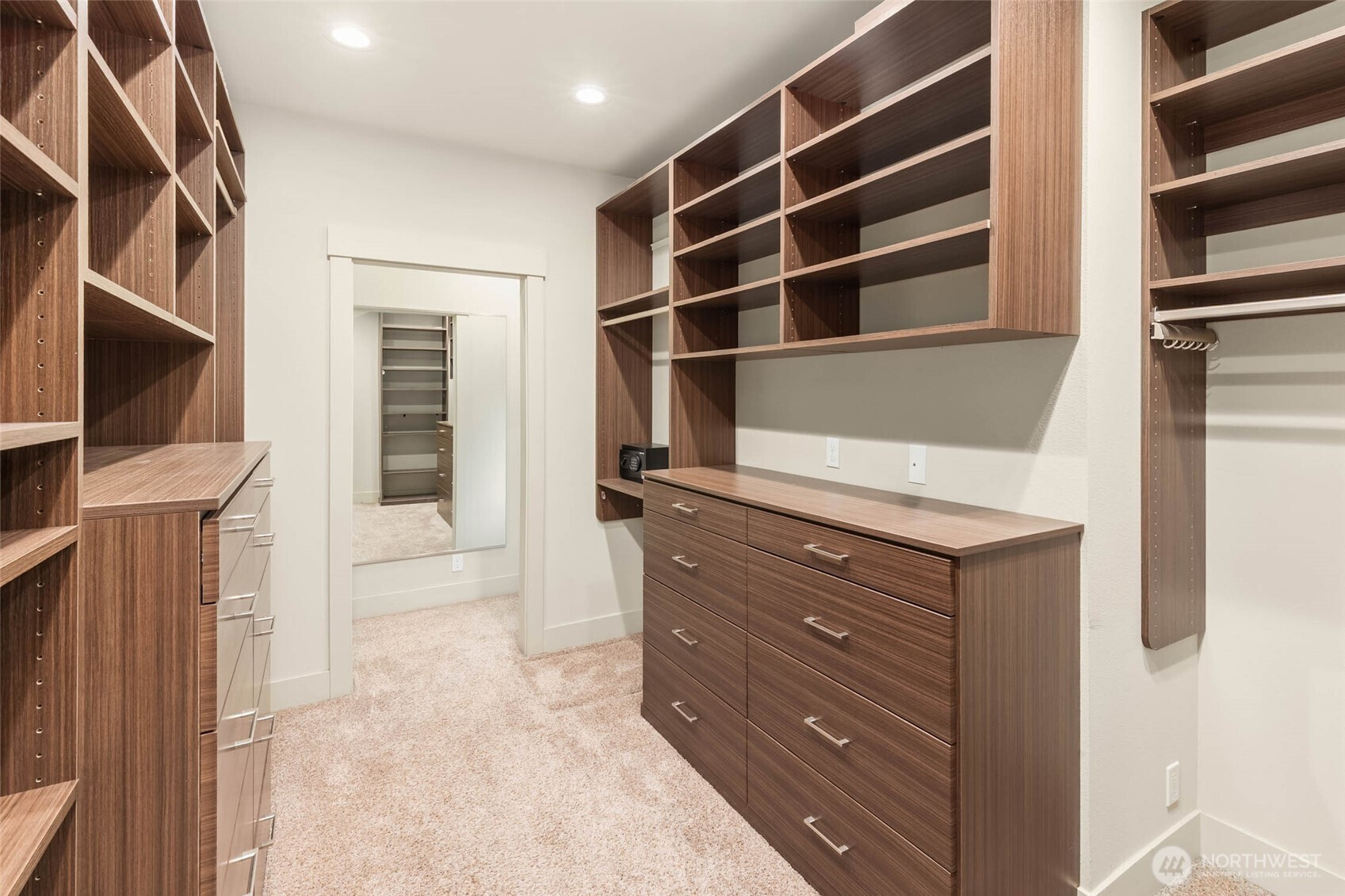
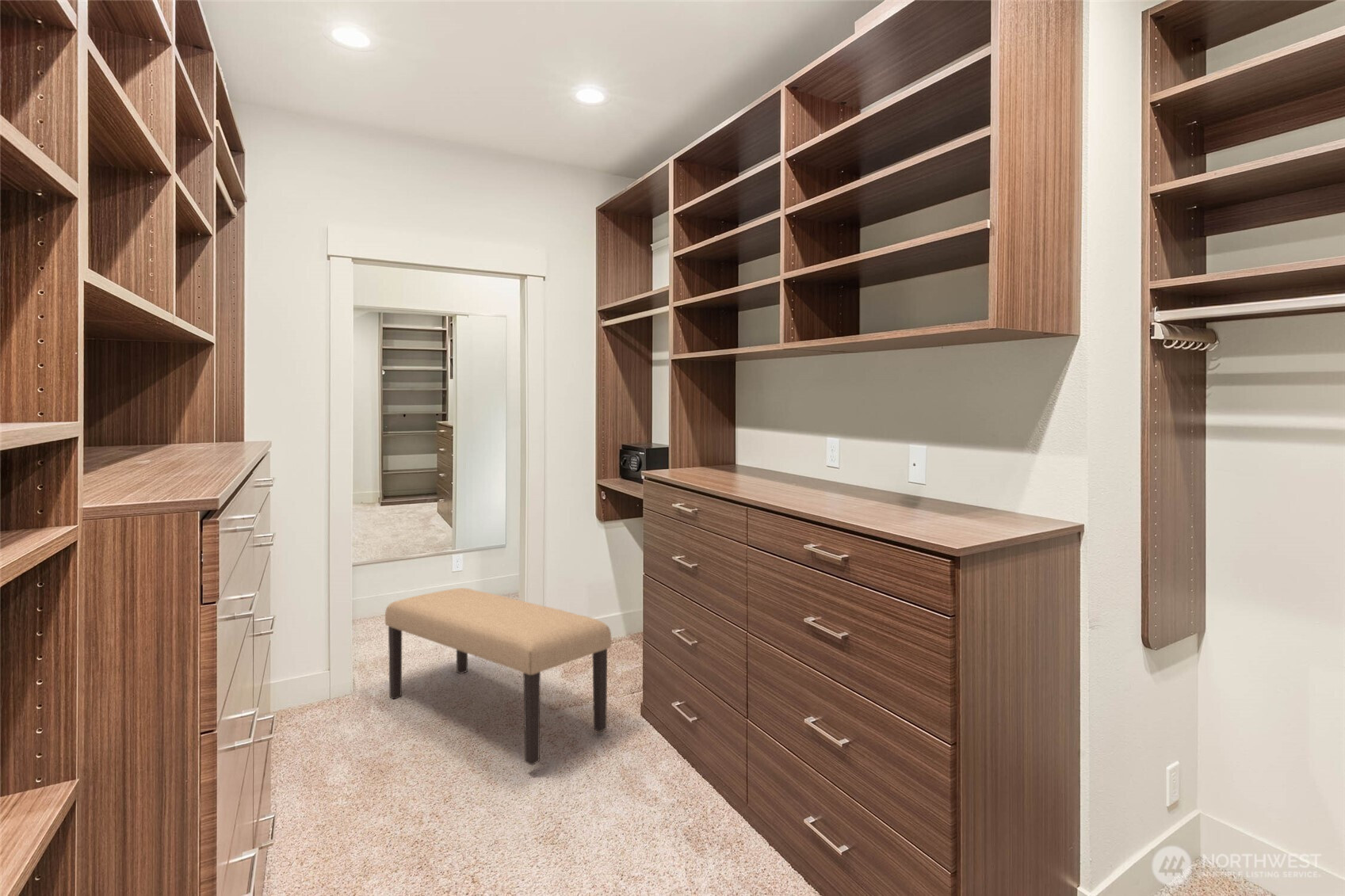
+ bench [384,587,612,766]
